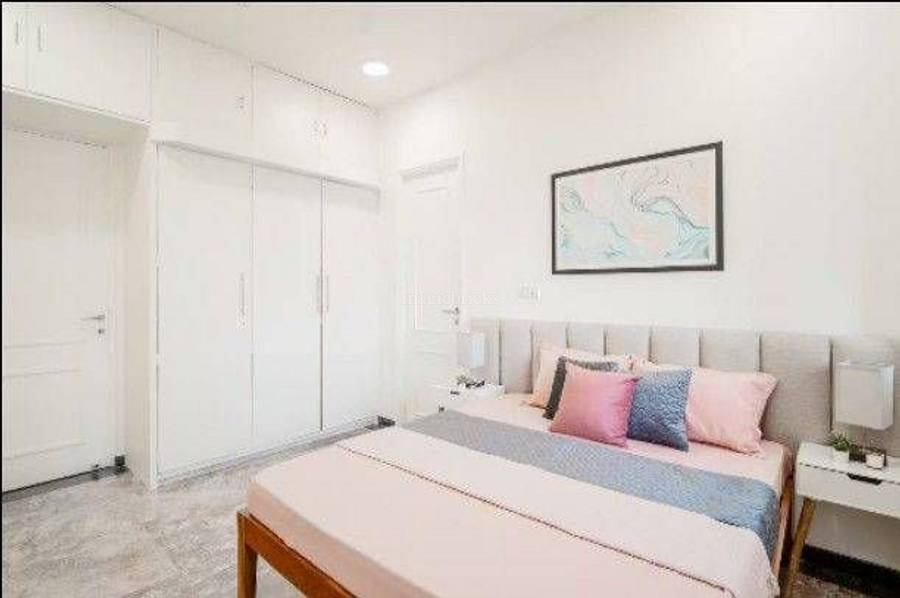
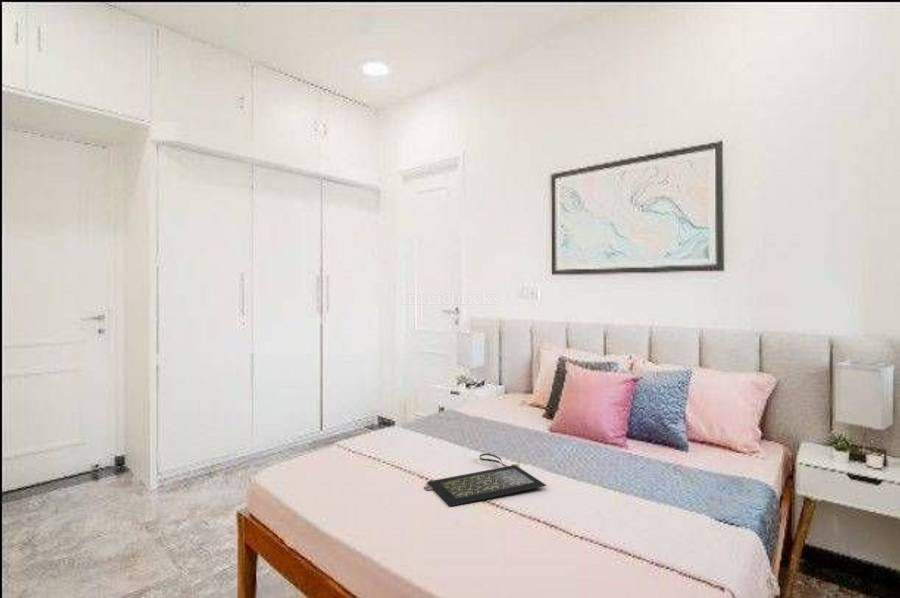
+ clutch bag [423,452,548,507]
